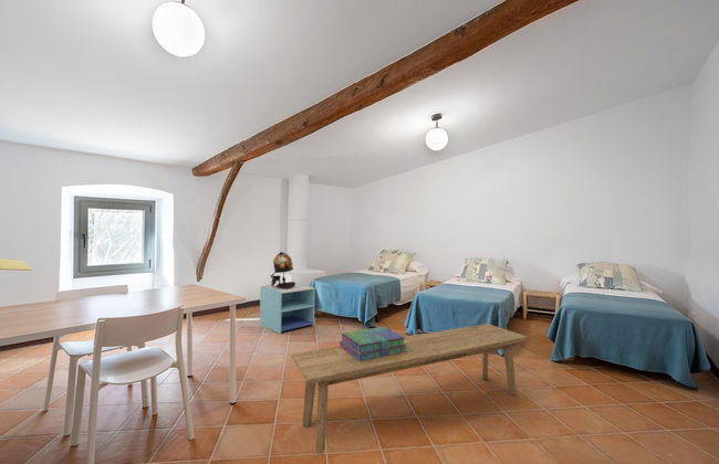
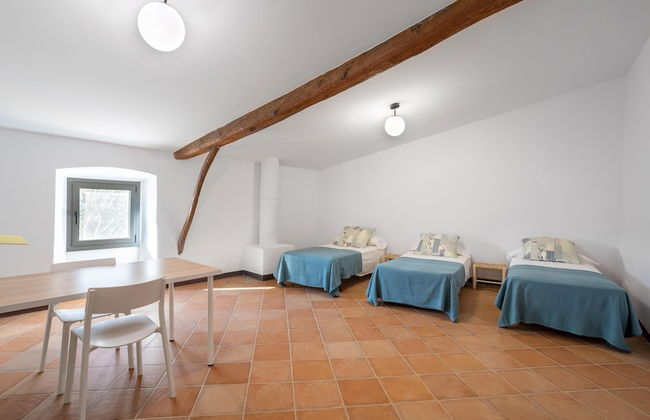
- nightstand [259,282,316,335]
- table lamp [270,251,296,288]
- stack of books [338,326,407,361]
- bench [290,323,530,455]
